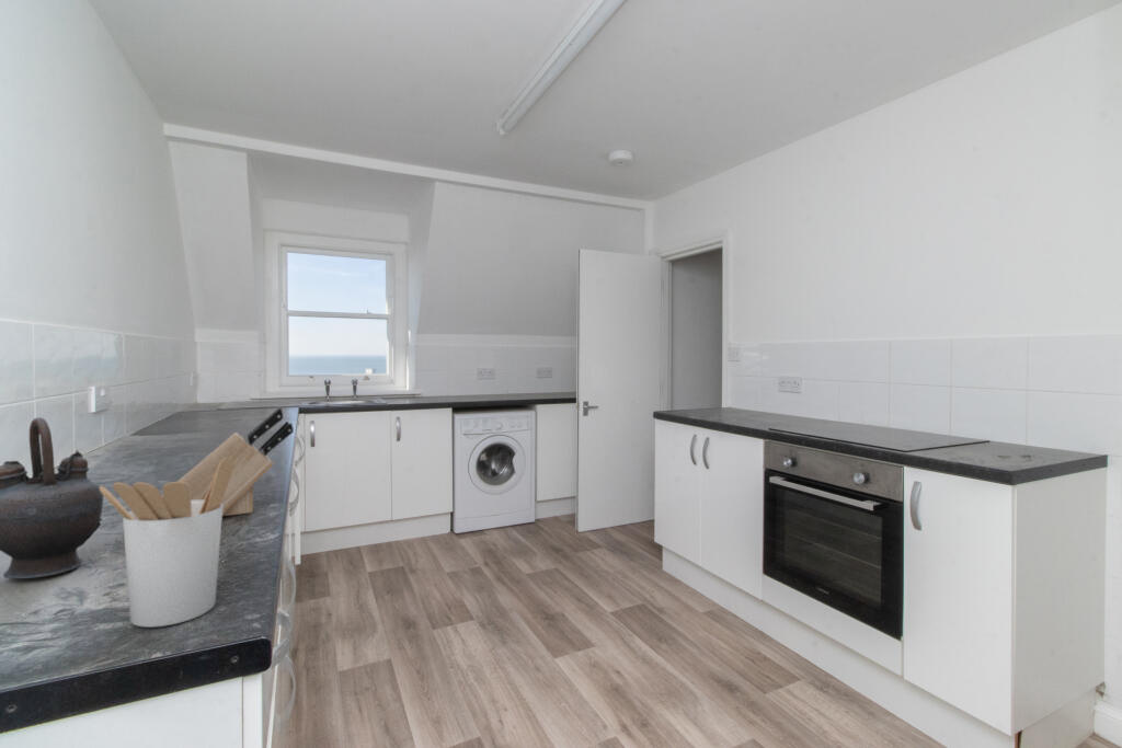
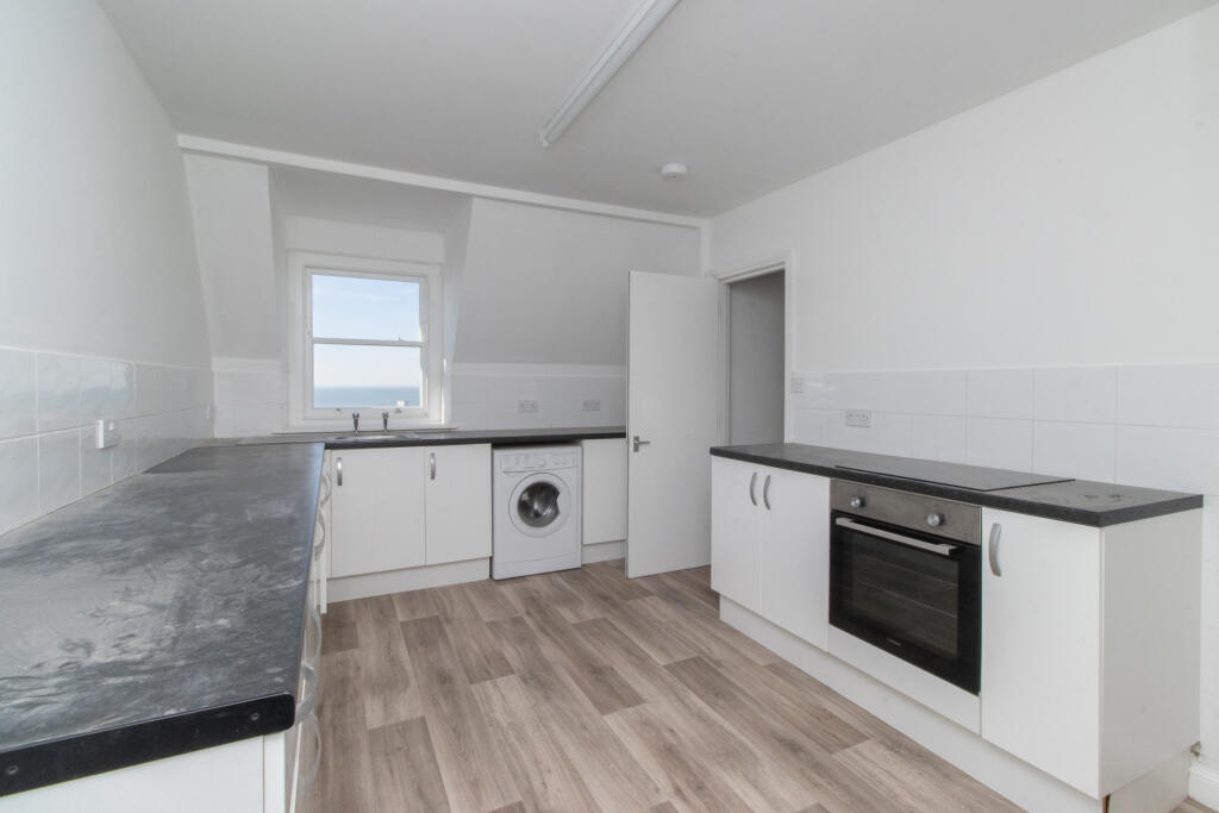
- teapot [0,416,104,580]
- utensil holder [99,459,234,629]
- knife block [161,407,295,517]
